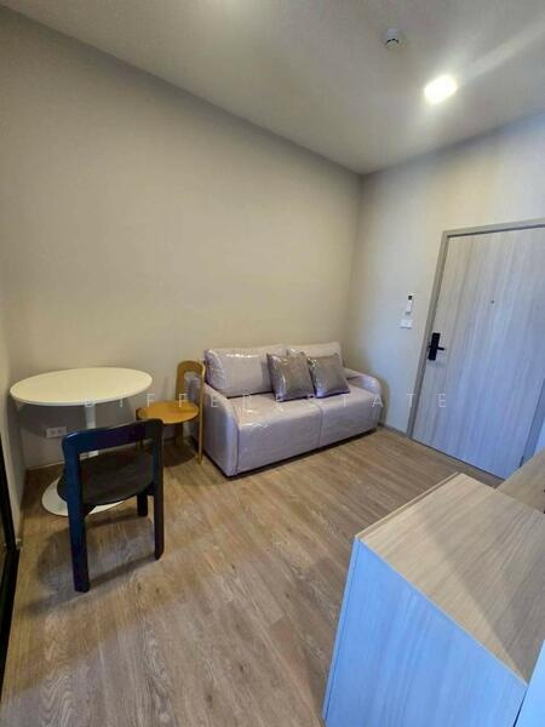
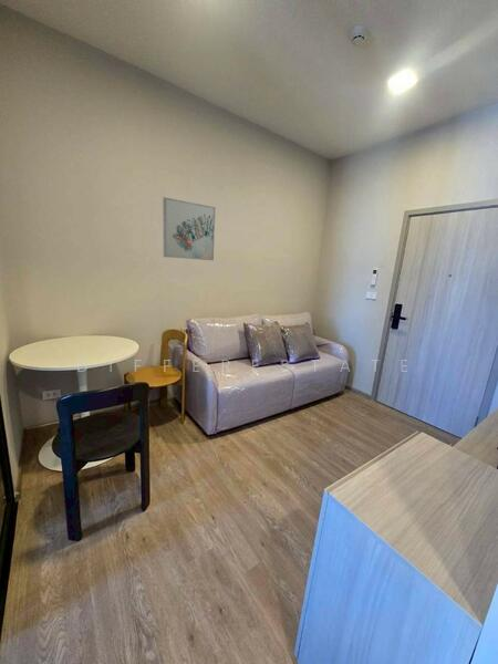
+ wall art [162,196,217,261]
